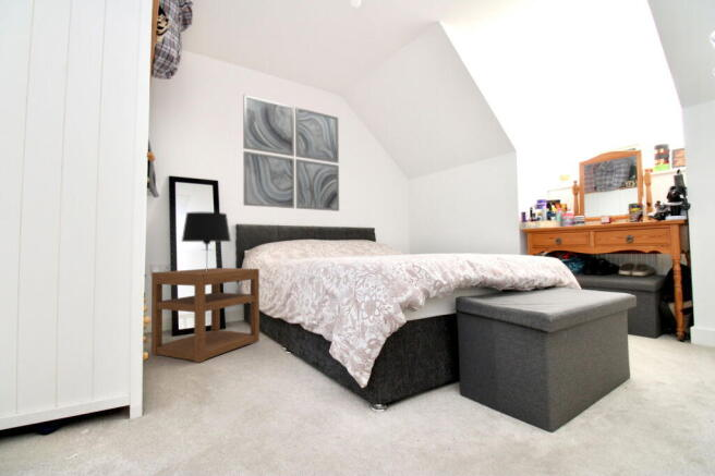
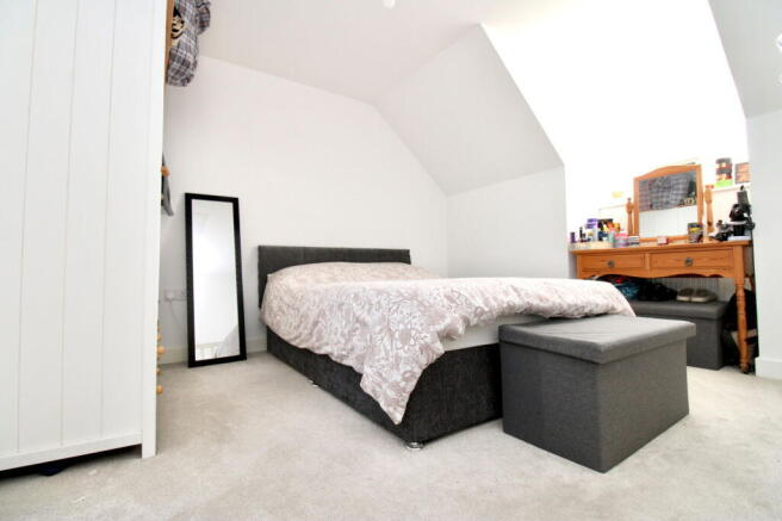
- wall art [242,94,340,212]
- table lamp [180,211,232,271]
- nightstand [150,267,260,364]
